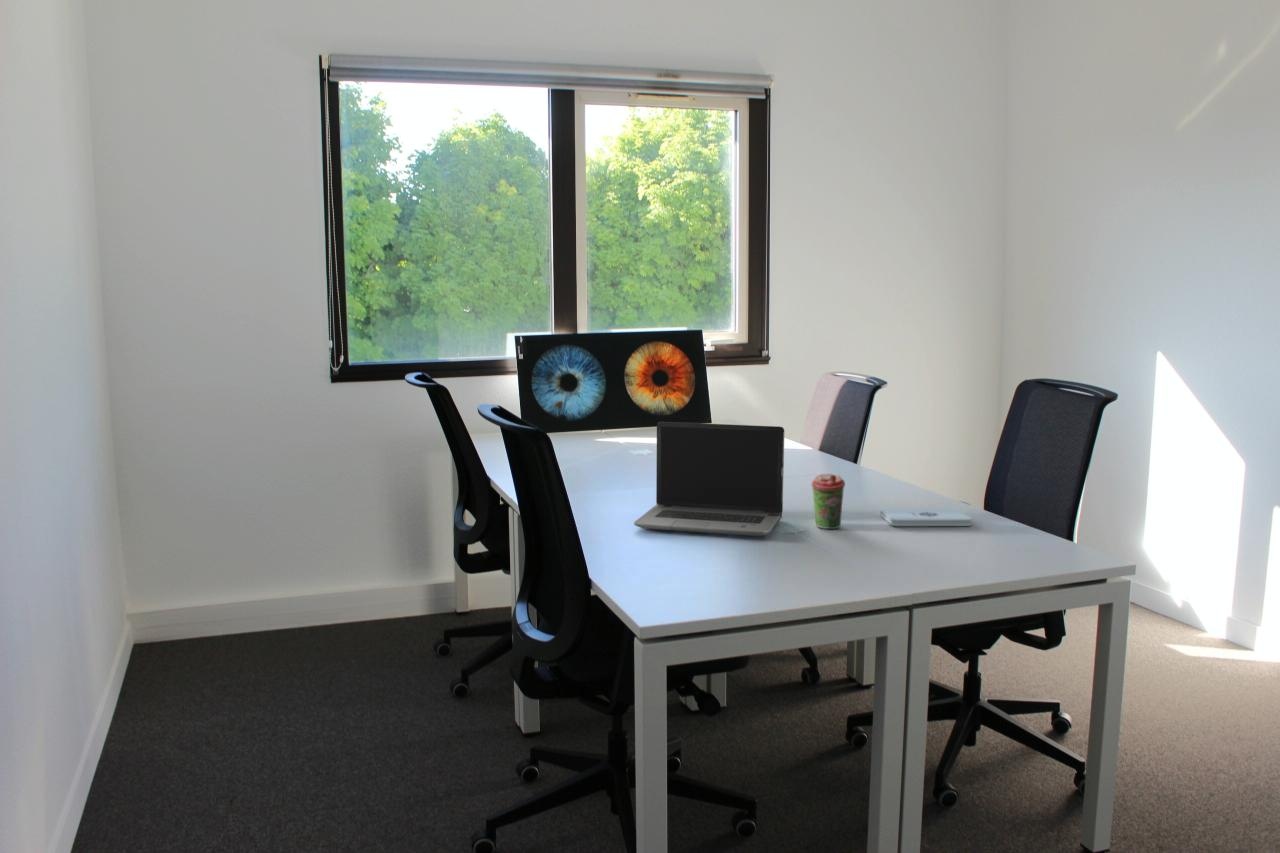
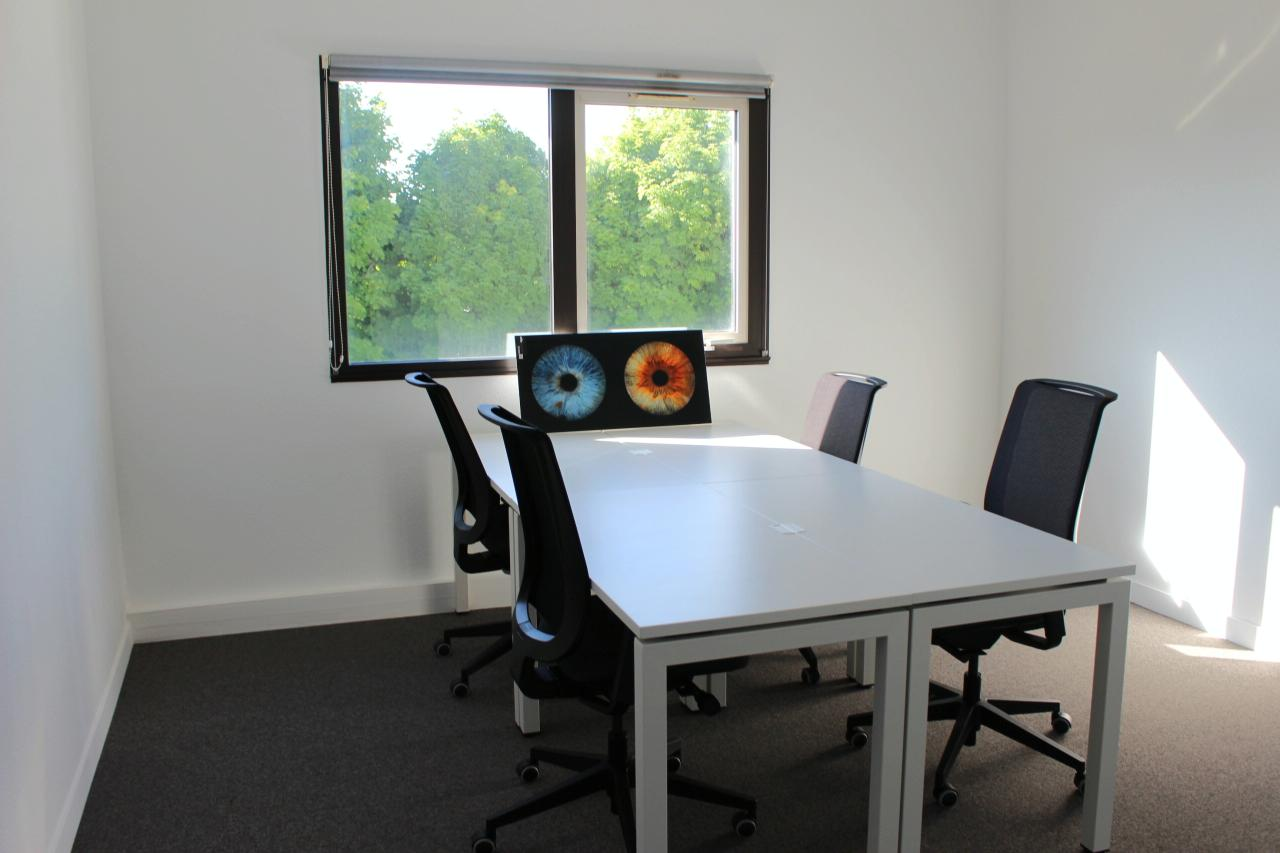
- laptop computer [633,421,785,537]
- notepad [880,508,972,527]
- coffee cup [810,473,846,530]
